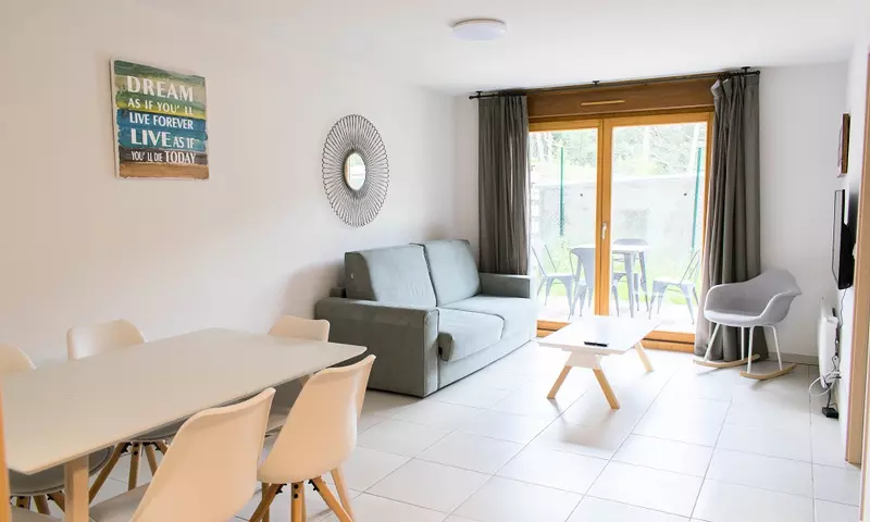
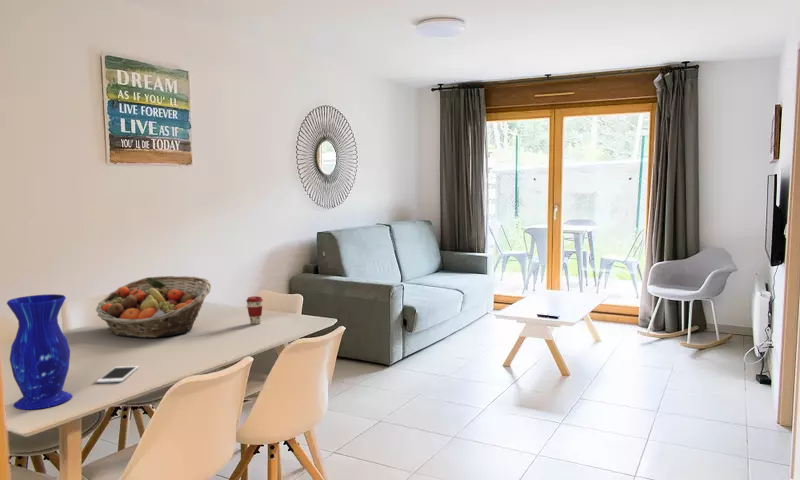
+ vase [6,293,73,410]
+ cell phone [96,365,140,384]
+ fruit basket [95,275,212,339]
+ coffee cup [245,295,264,325]
